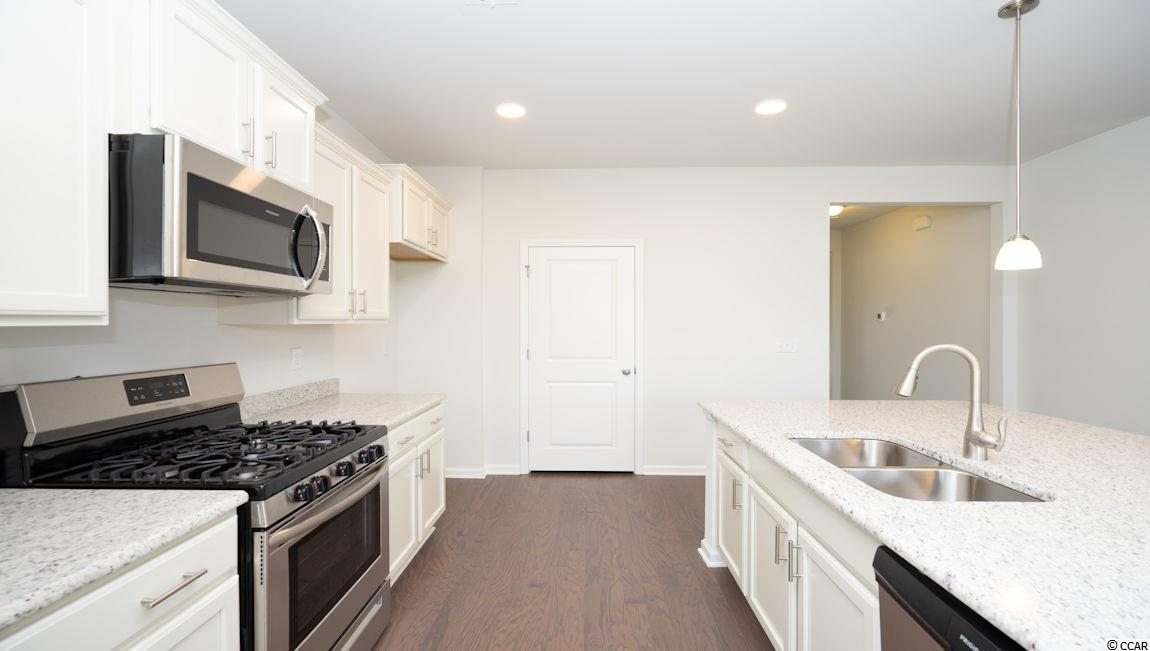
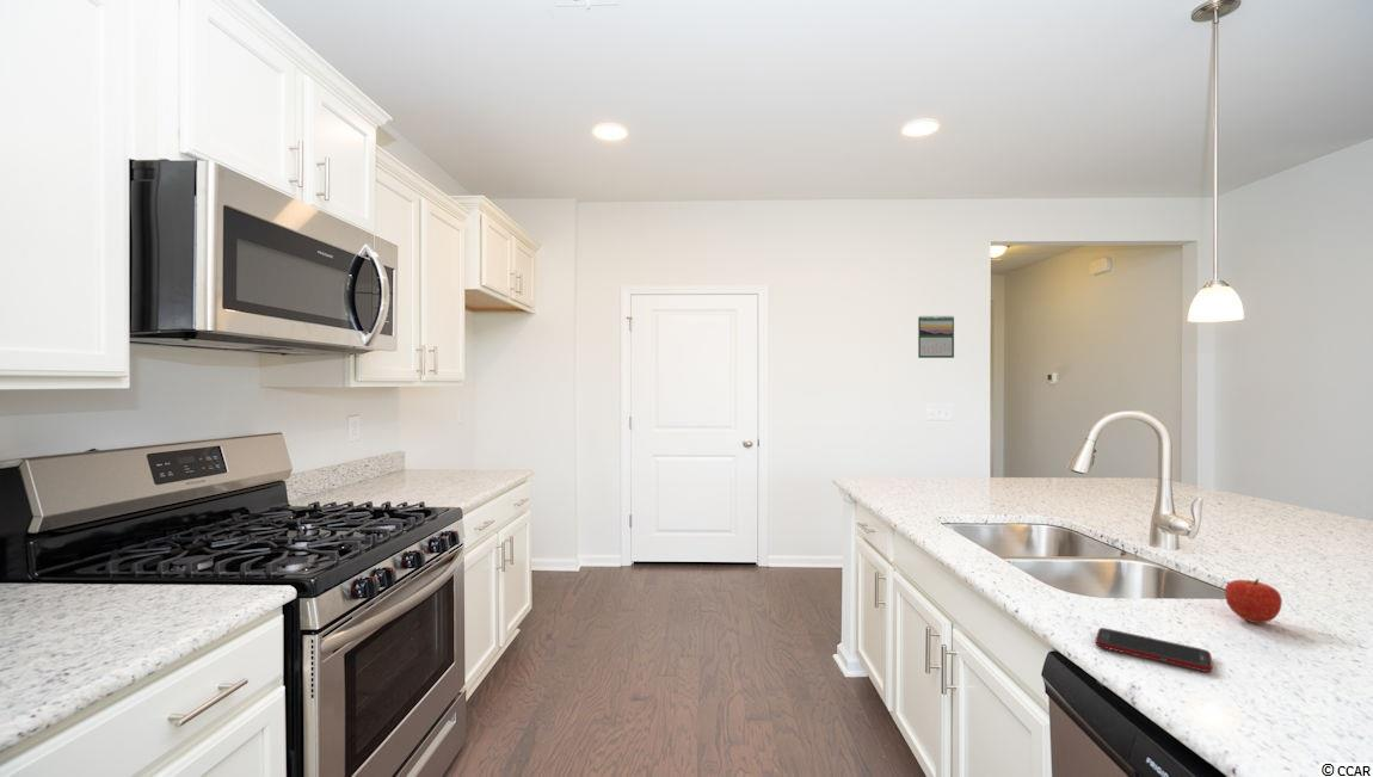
+ calendar [917,314,955,359]
+ cell phone [1095,627,1214,673]
+ fruit [1224,578,1283,624]
